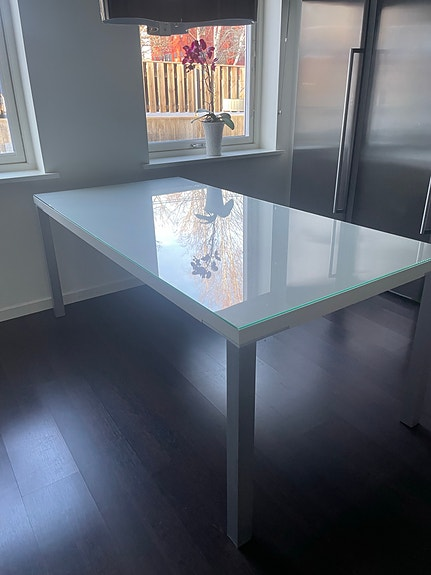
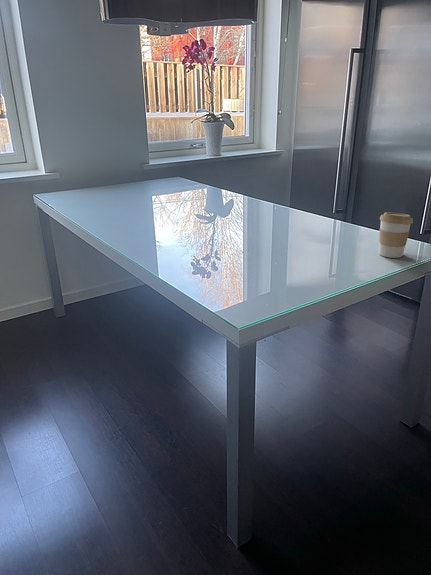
+ coffee cup [378,211,414,259]
